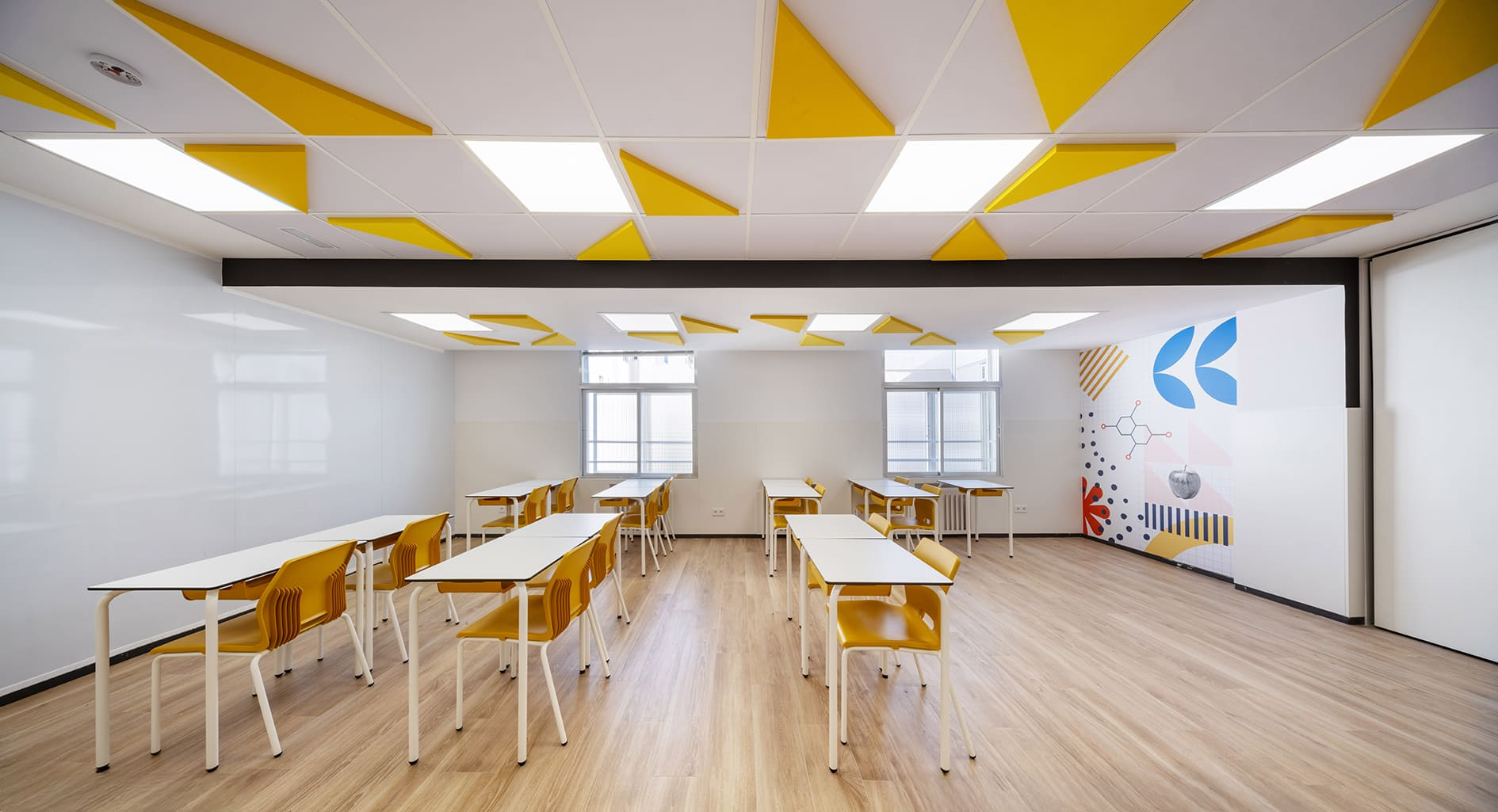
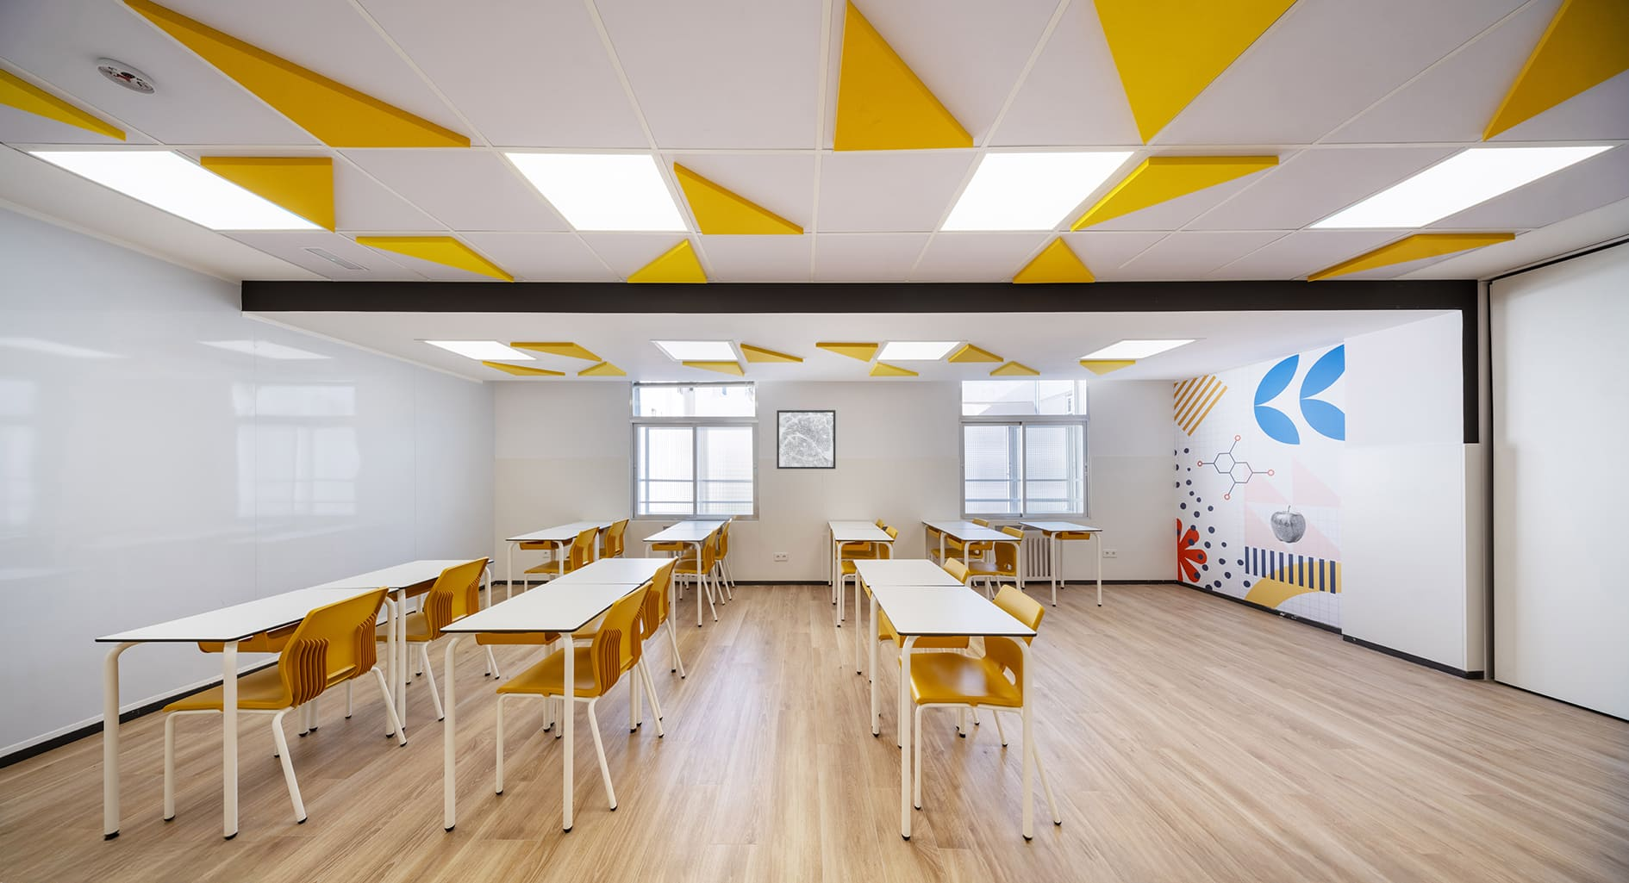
+ wall art [775,409,836,470]
